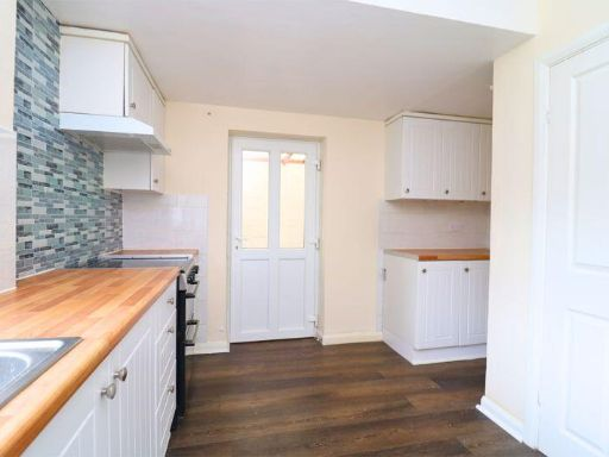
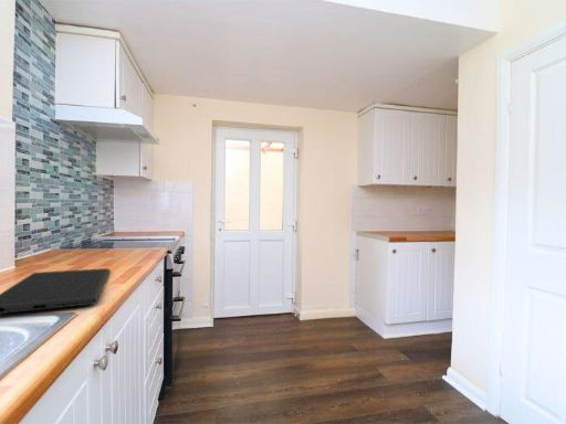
+ cutting board [0,267,111,315]
